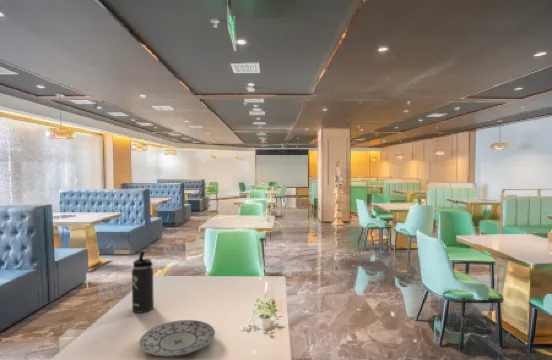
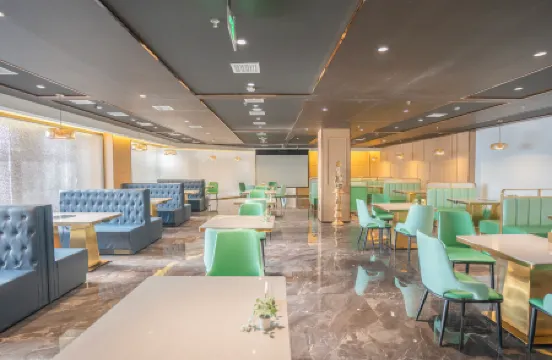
- thermos bottle [131,250,155,314]
- plate [138,319,216,358]
